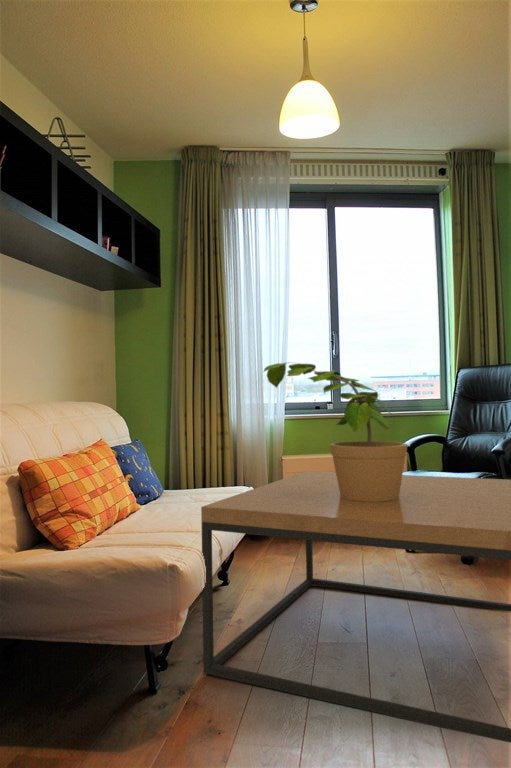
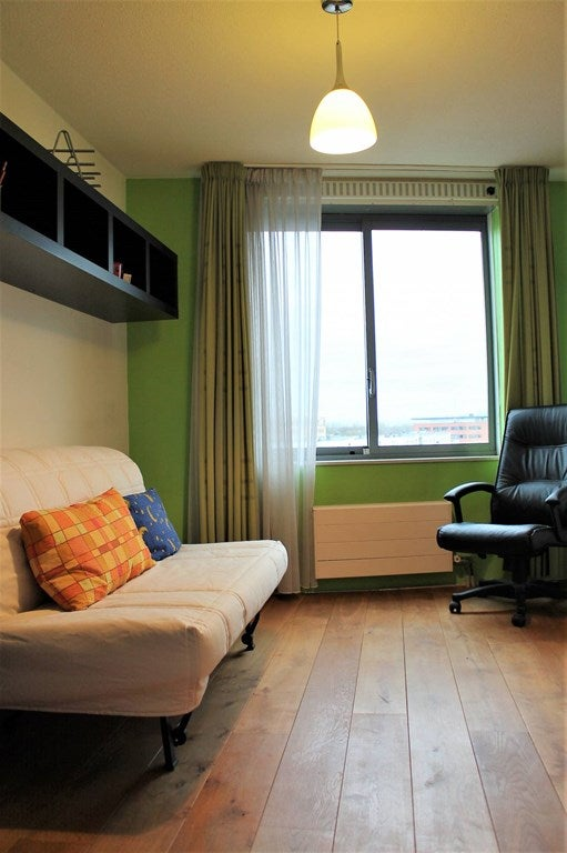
- potted plant [263,361,408,502]
- coffee table [200,470,511,744]
